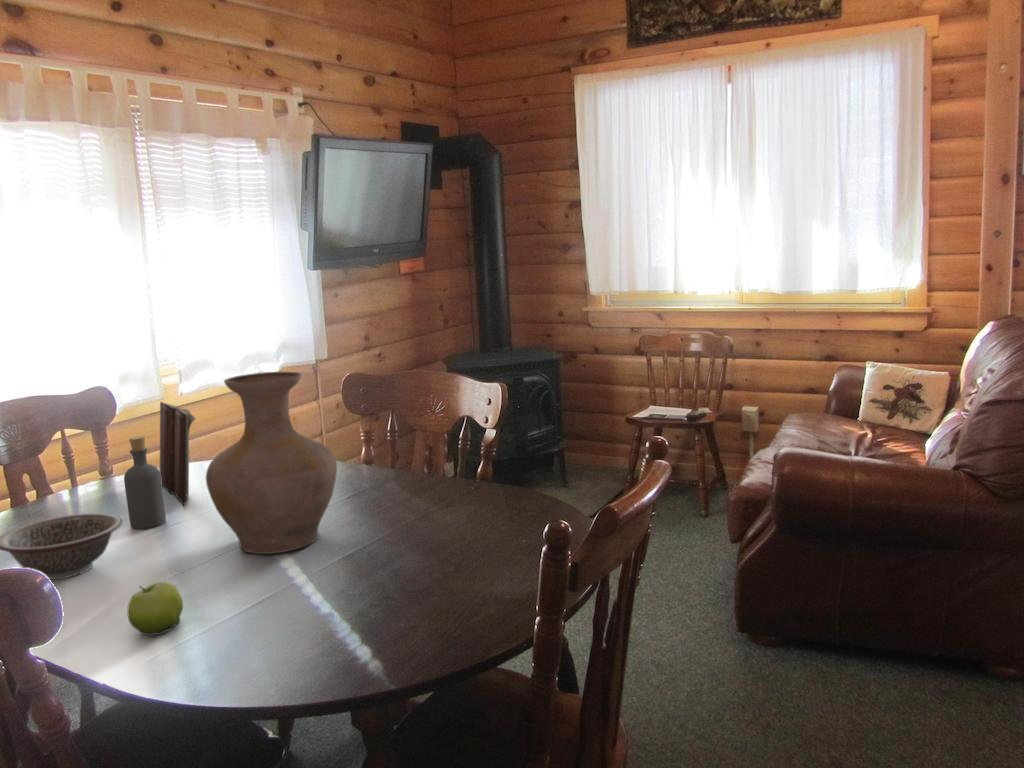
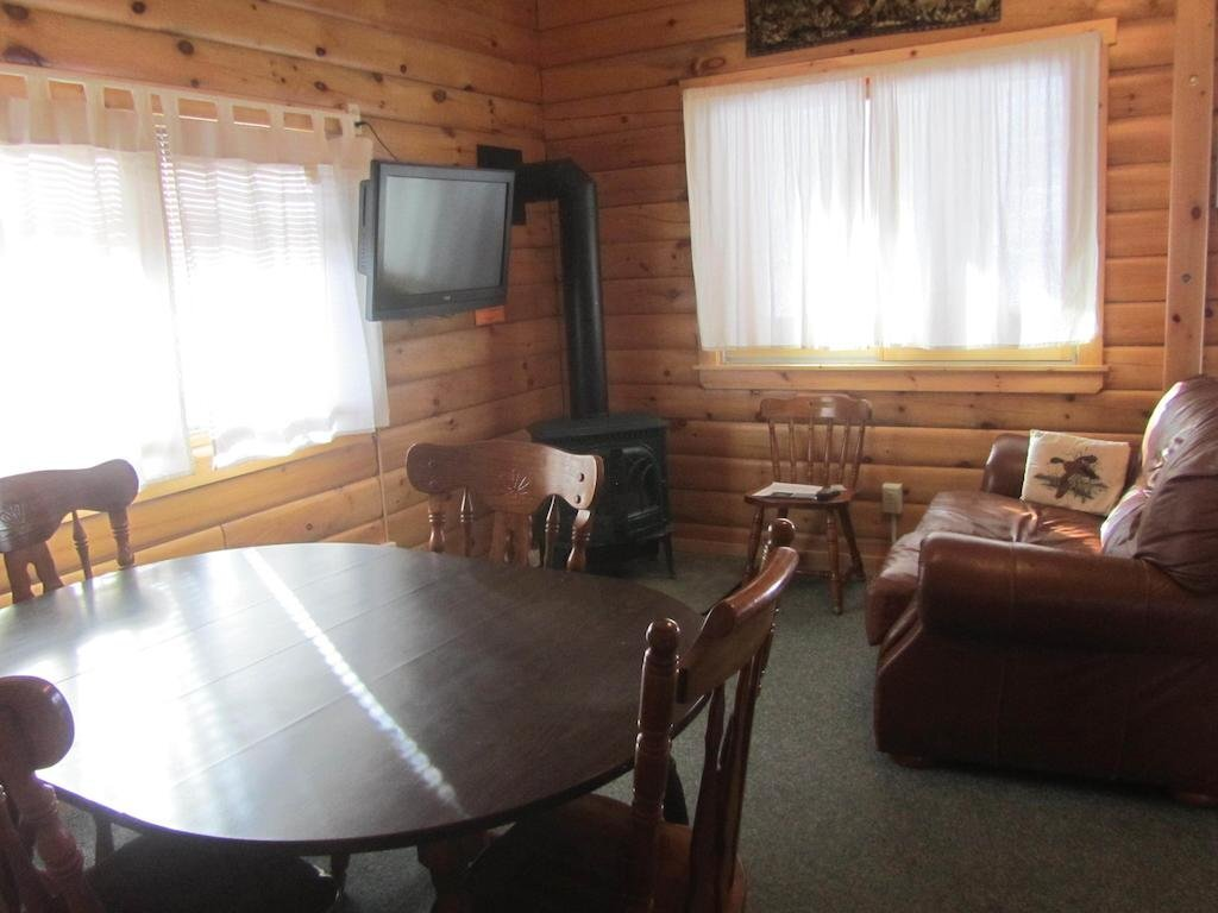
- fruit [126,581,184,637]
- diary [159,401,197,507]
- vase [205,371,338,555]
- decorative bowl [0,512,123,580]
- bottle [123,435,167,529]
